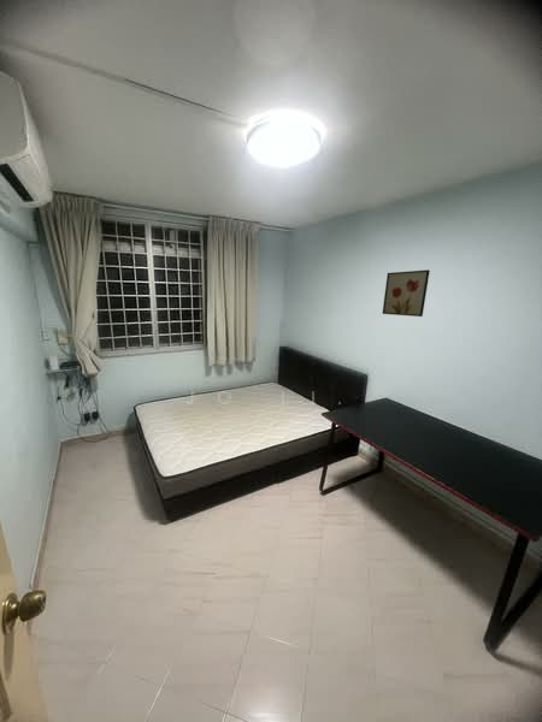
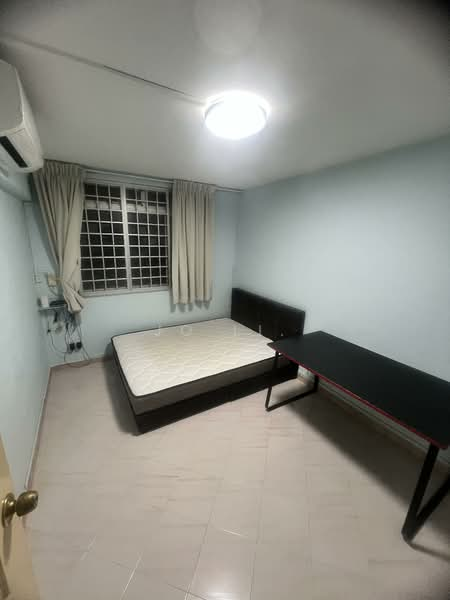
- wall art [382,268,431,318]
